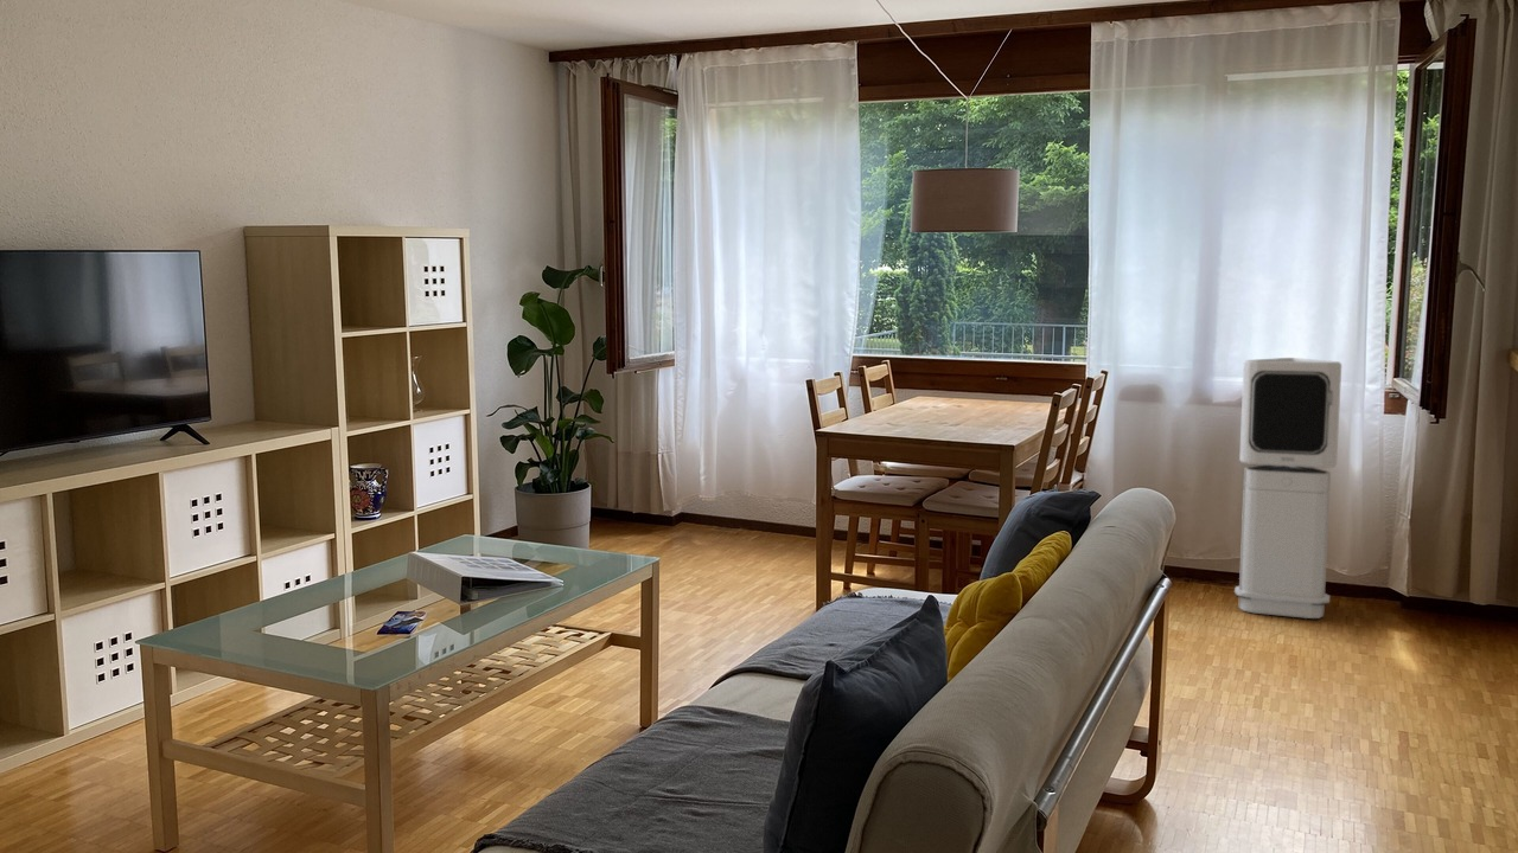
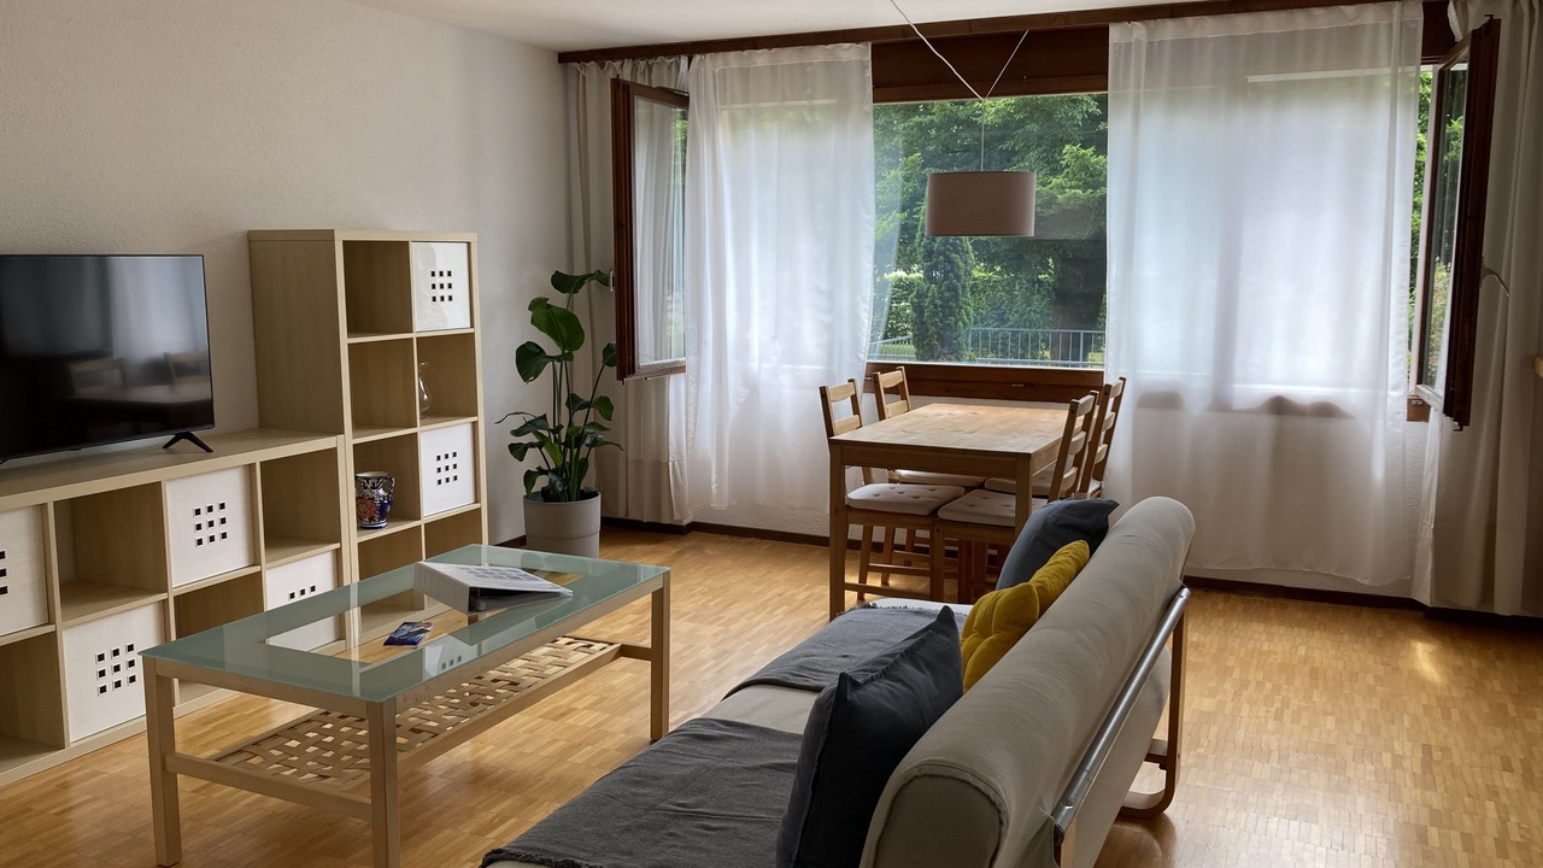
- air purifier [1232,357,1342,620]
